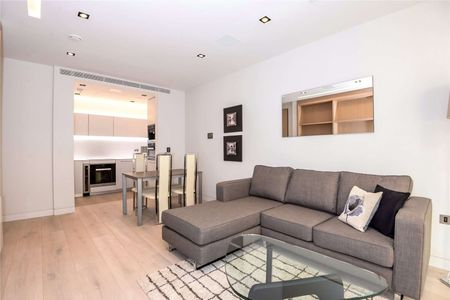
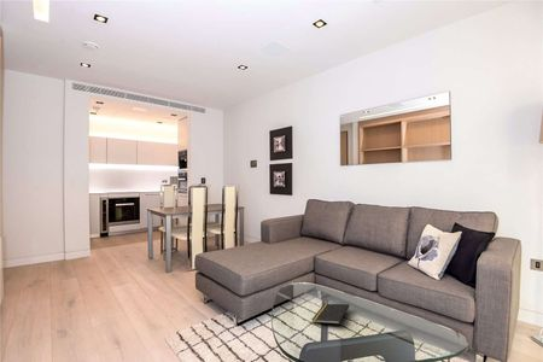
+ notepad [311,303,350,325]
